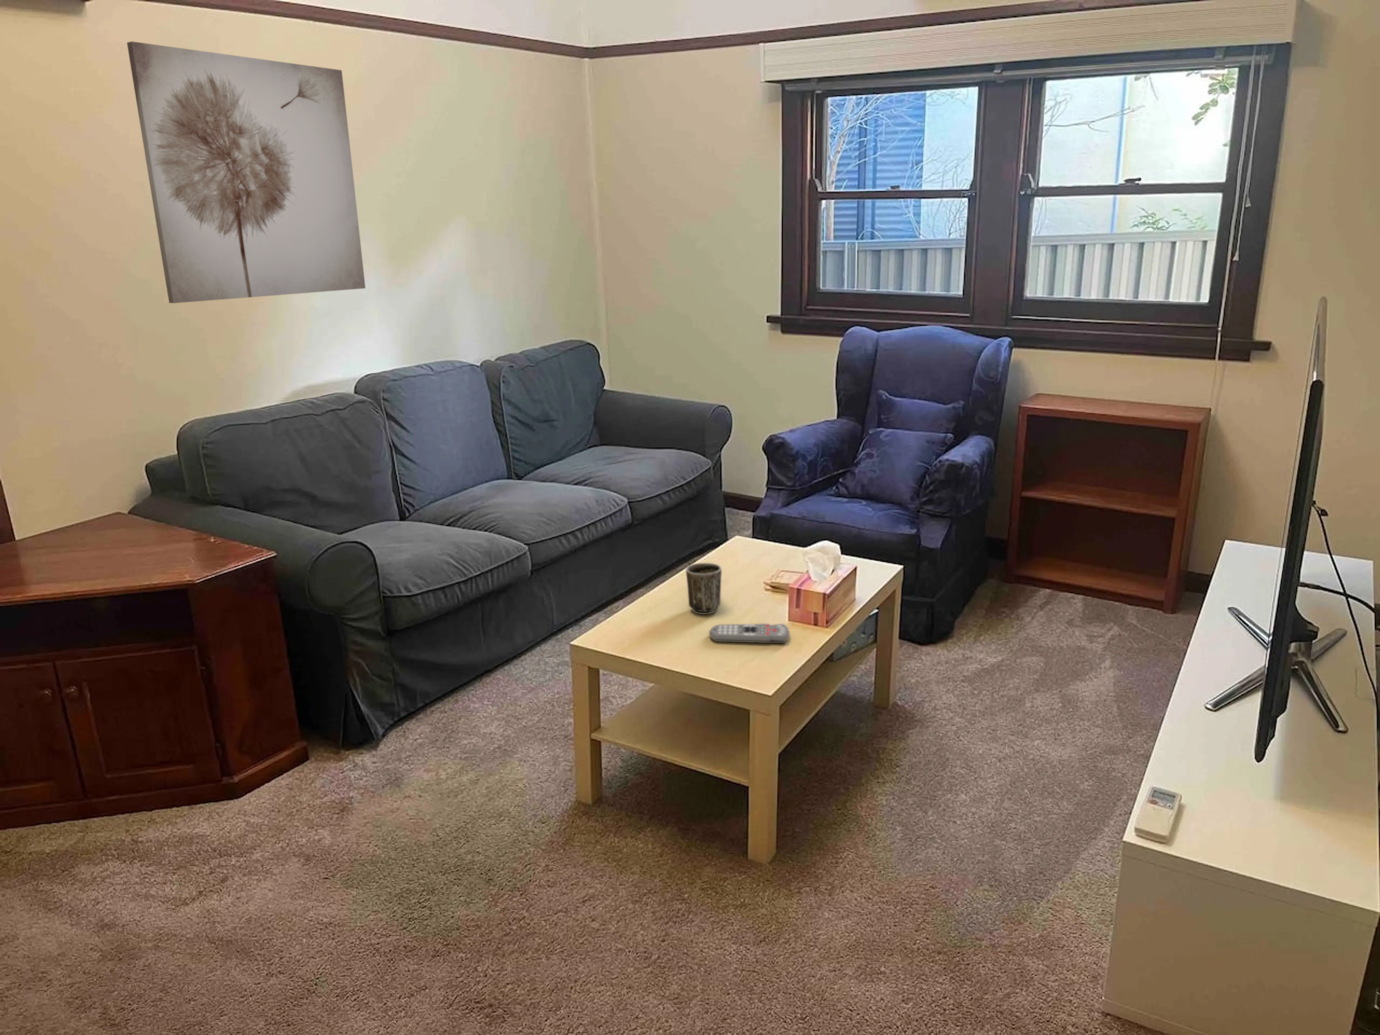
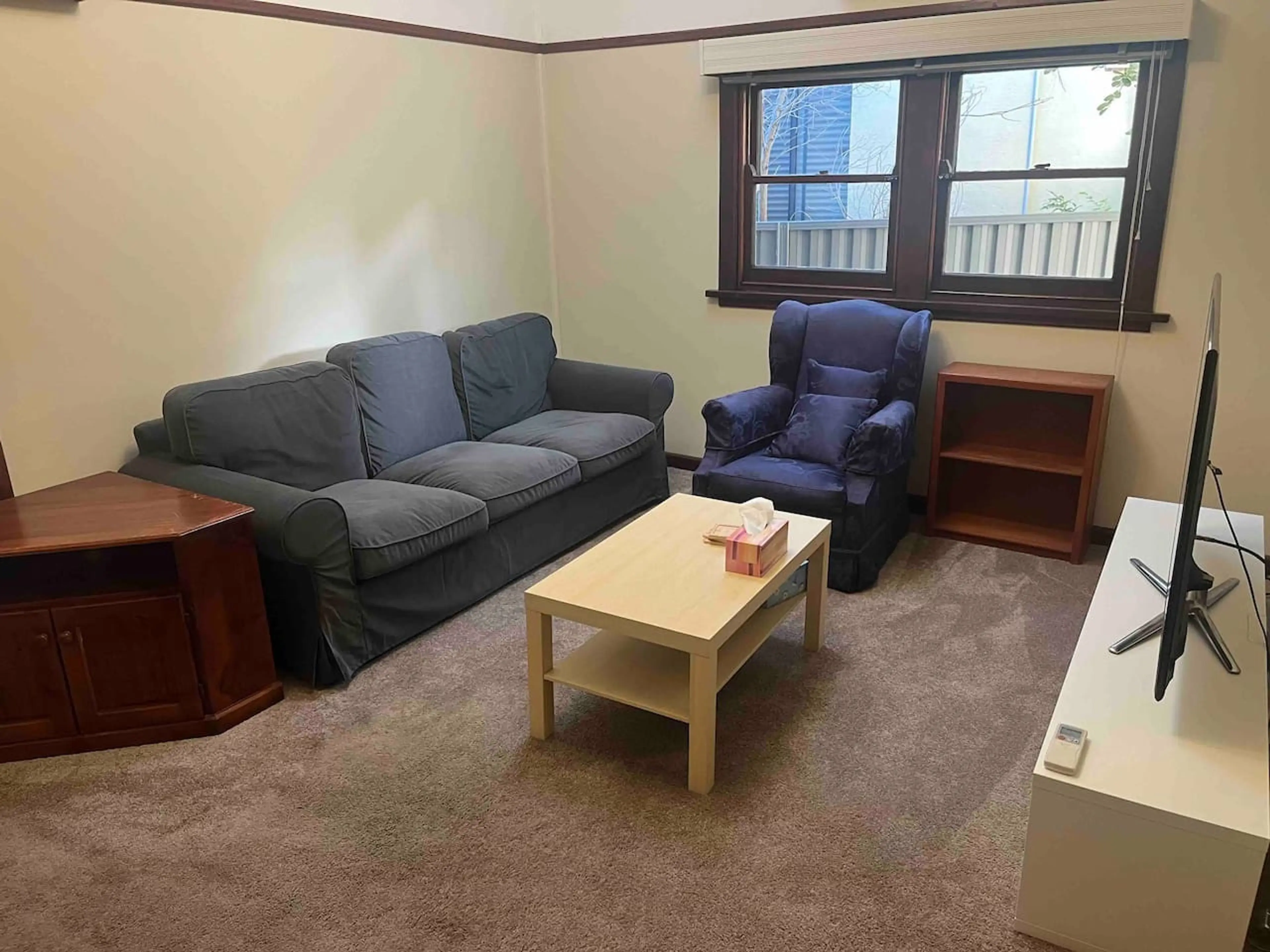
- mug [686,562,722,614]
- wall art [126,41,366,303]
- remote control [710,623,790,644]
